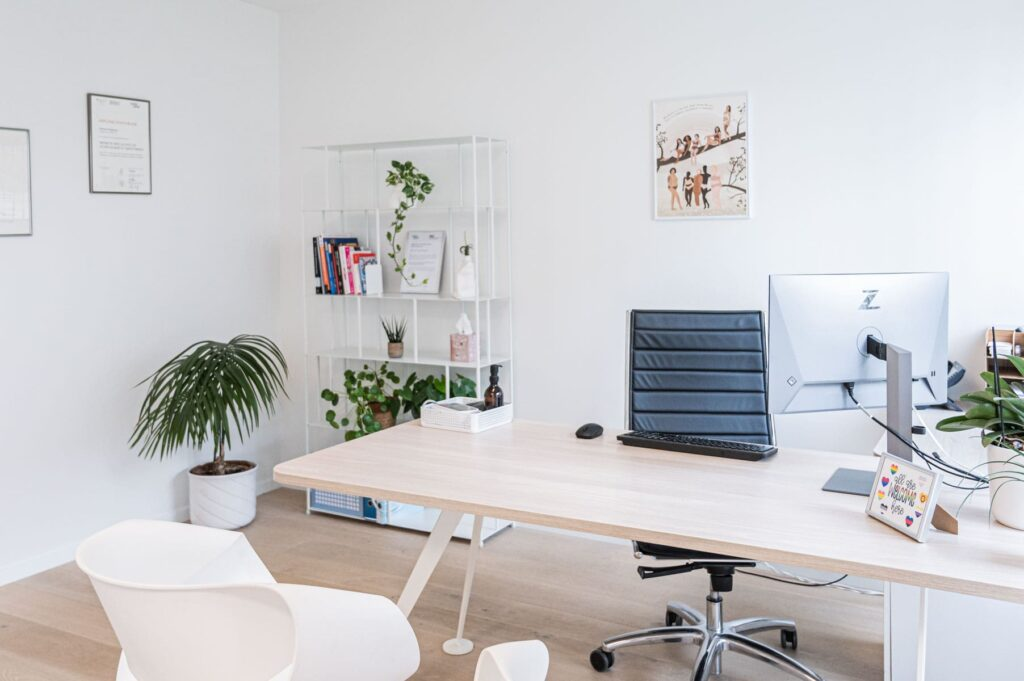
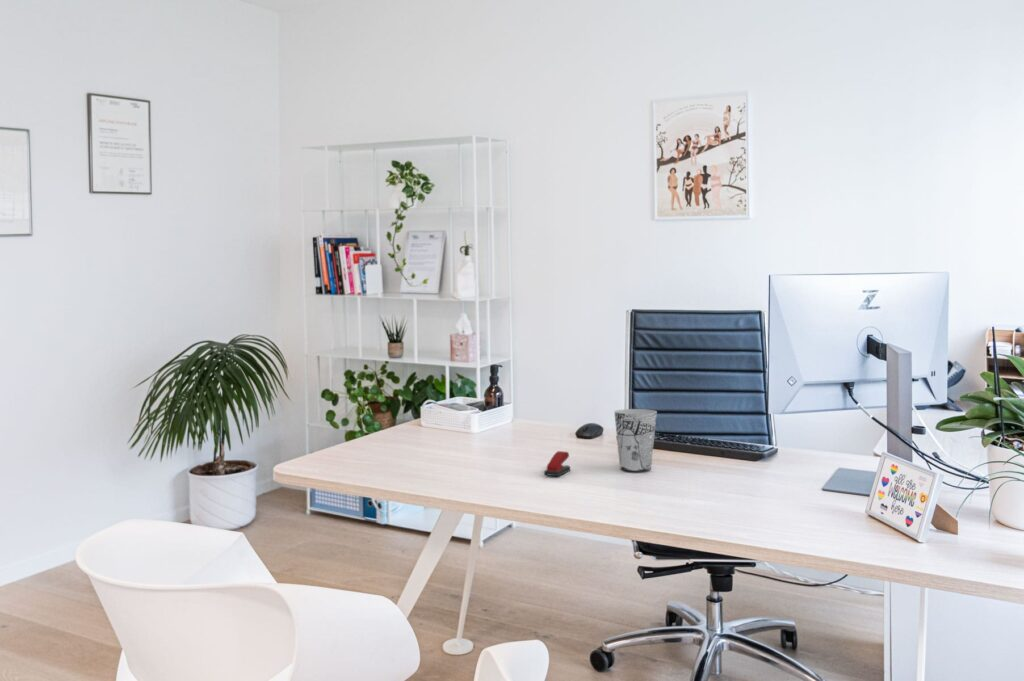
+ cup [613,408,658,472]
+ stapler [543,450,571,477]
